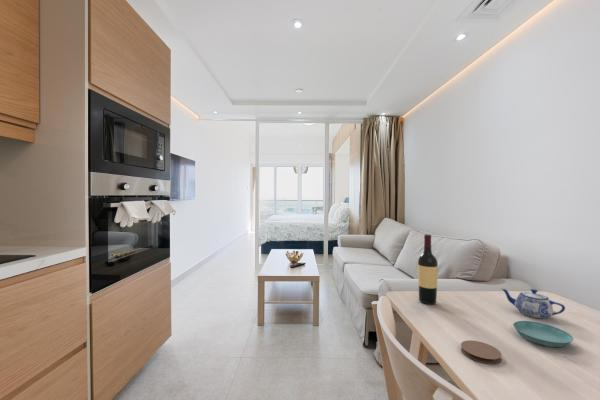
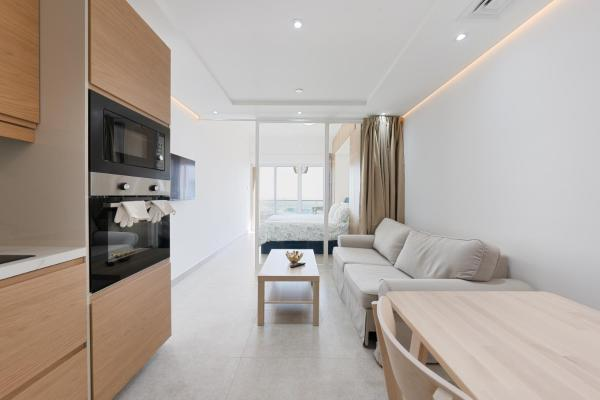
- teapot [500,287,566,319]
- coaster [460,339,503,365]
- wine bottle [417,233,439,305]
- saucer [512,320,574,348]
